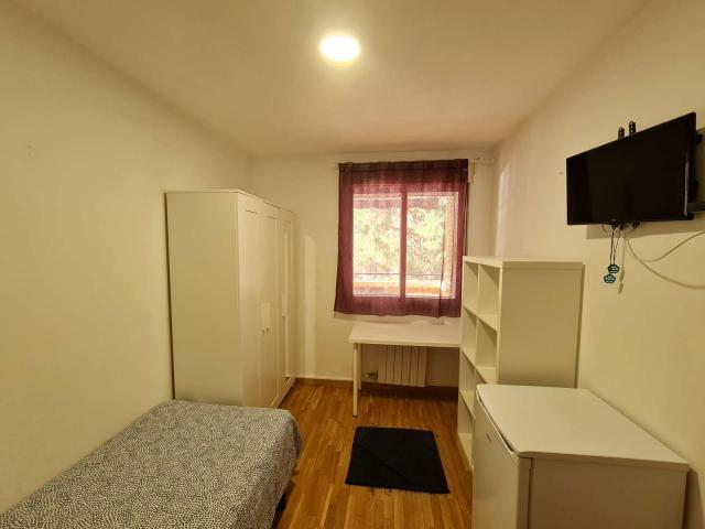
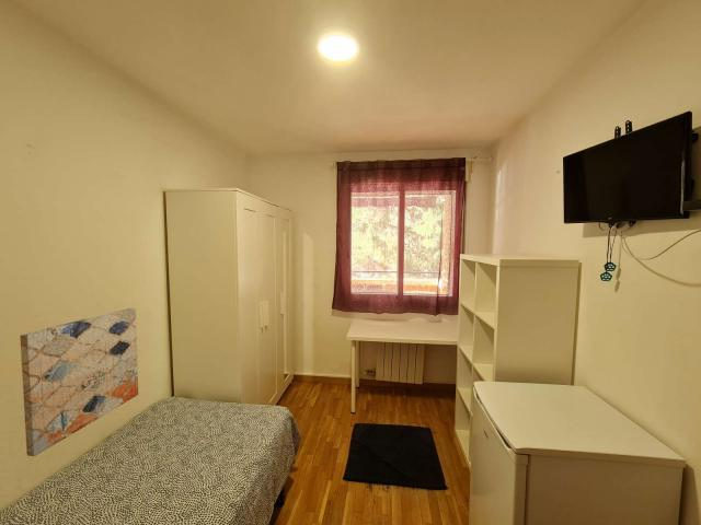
+ wall art [20,307,139,457]
